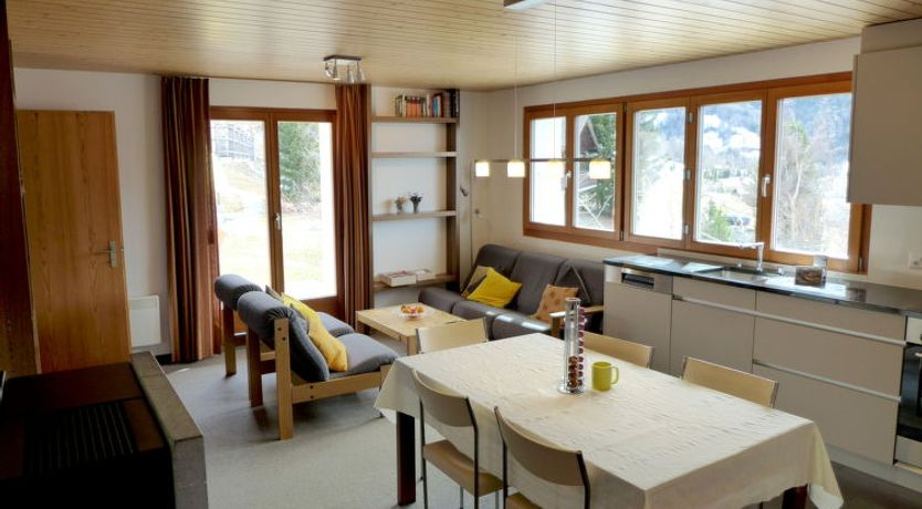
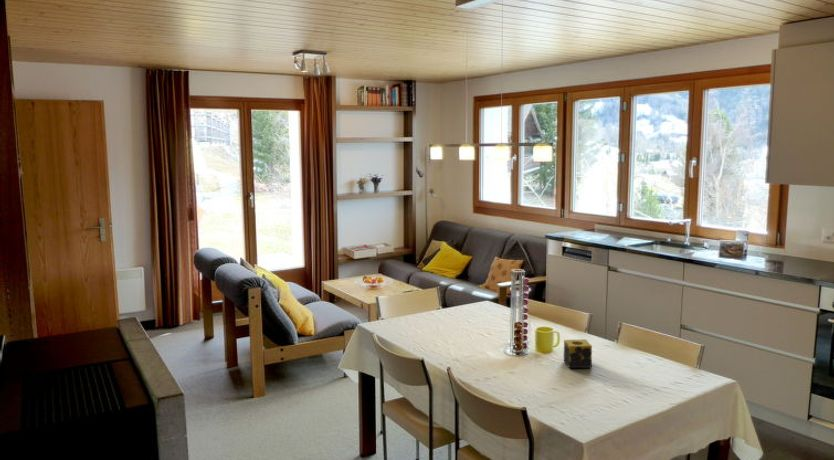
+ candle [563,338,593,369]
